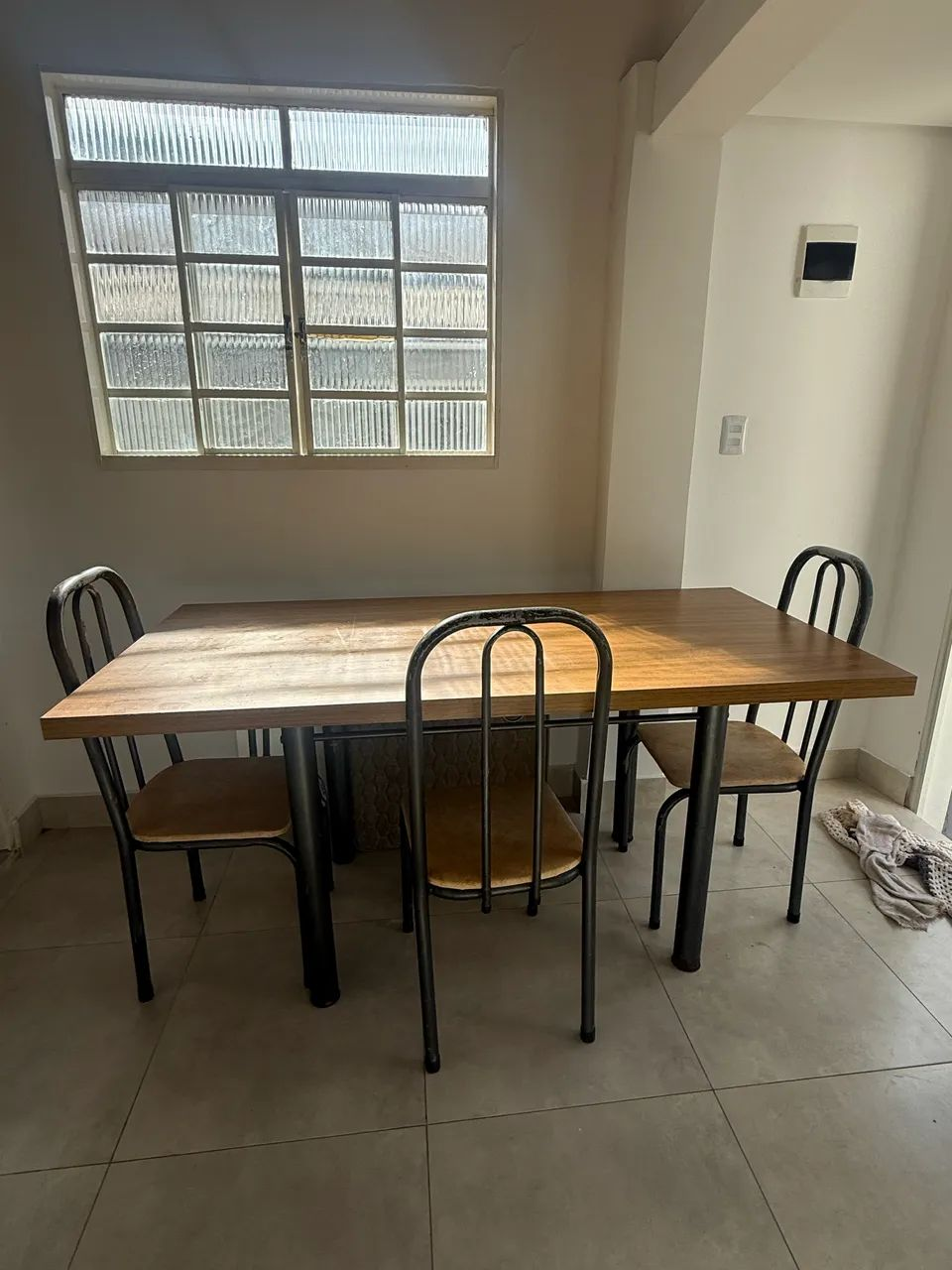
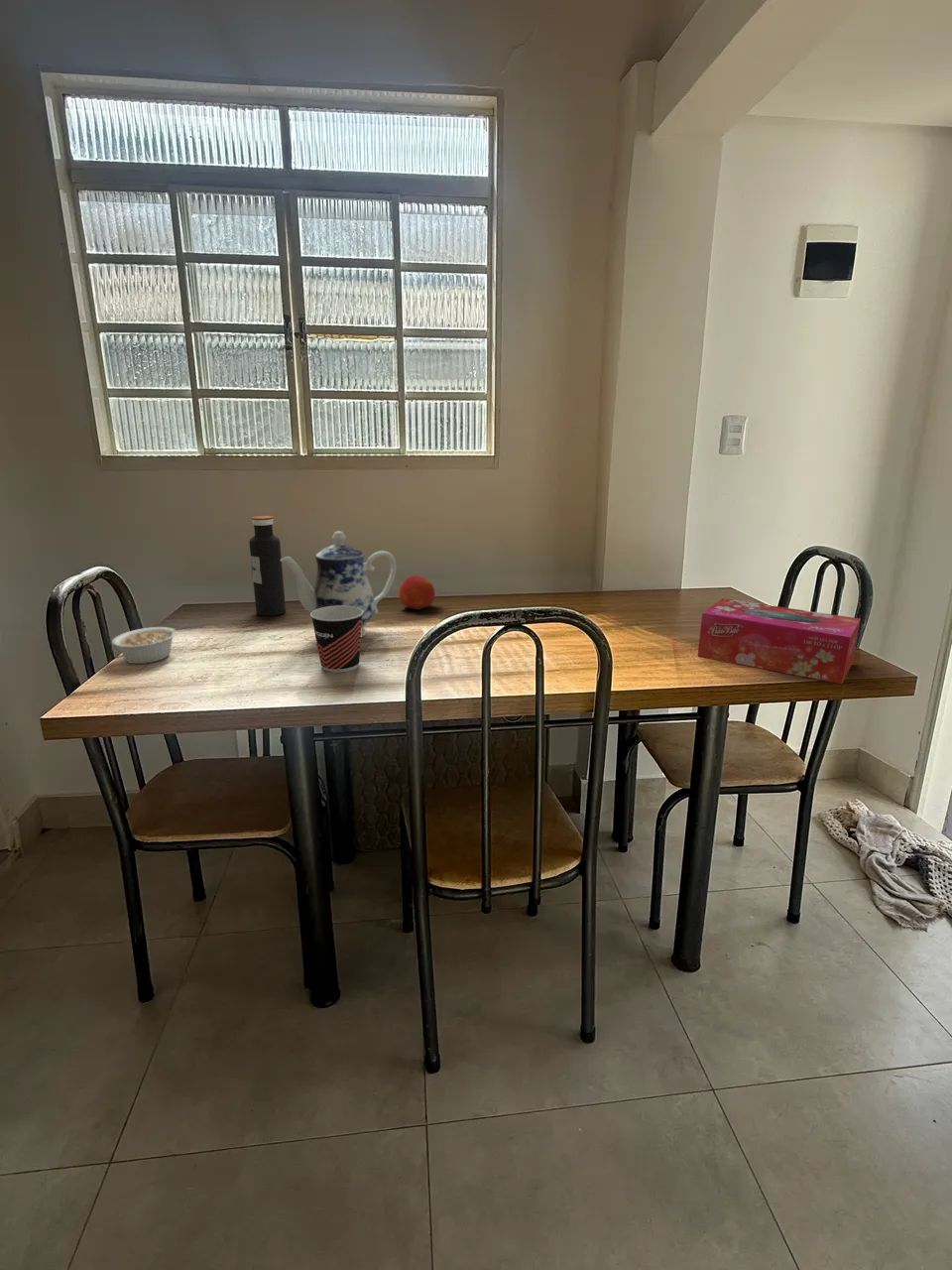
+ tissue box [697,597,862,685]
+ teapot [281,531,398,638]
+ cup [309,605,364,673]
+ water bottle [248,515,287,617]
+ legume [111,622,189,665]
+ fruit [398,574,436,611]
